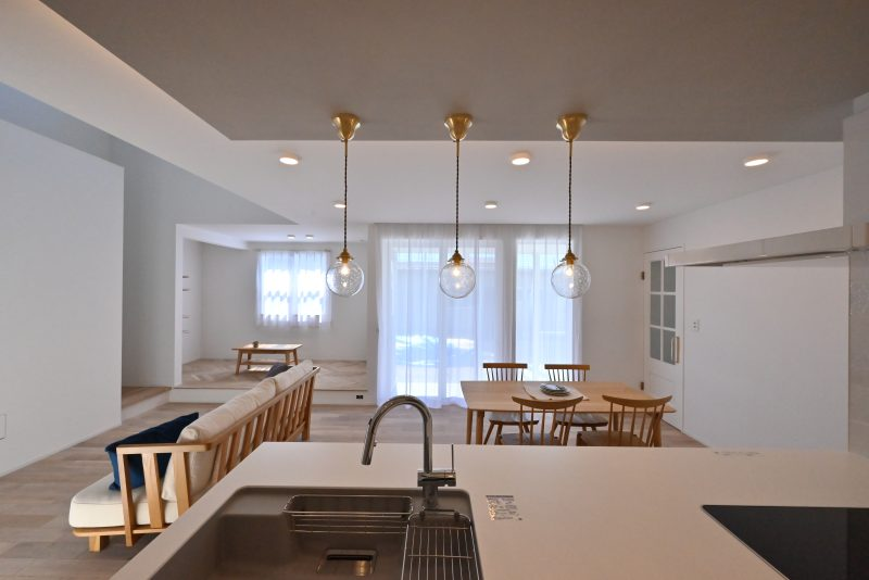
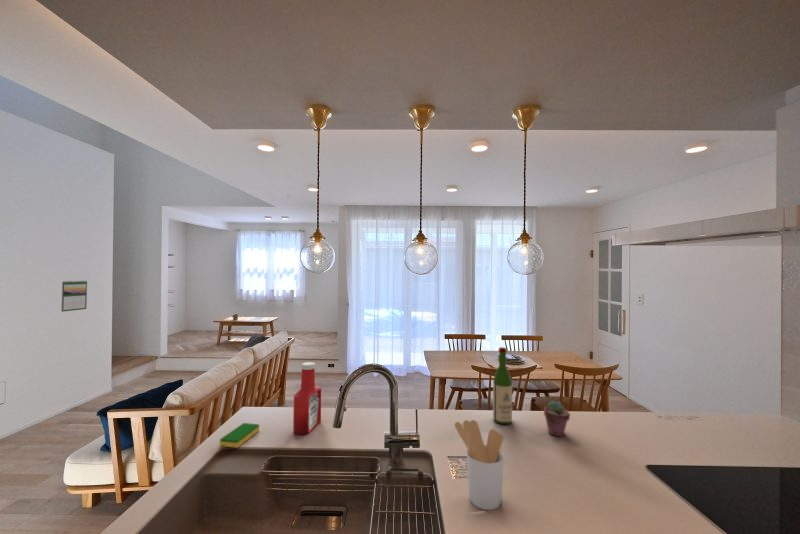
+ utensil holder [454,419,505,511]
+ wine bottle [492,346,513,425]
+ dish sponge [219,422,260,449]
+ calendar [60,279,88,312]
+ soap bottle [292,361,322,436]
+ potted succulent [543,399,571,437]
